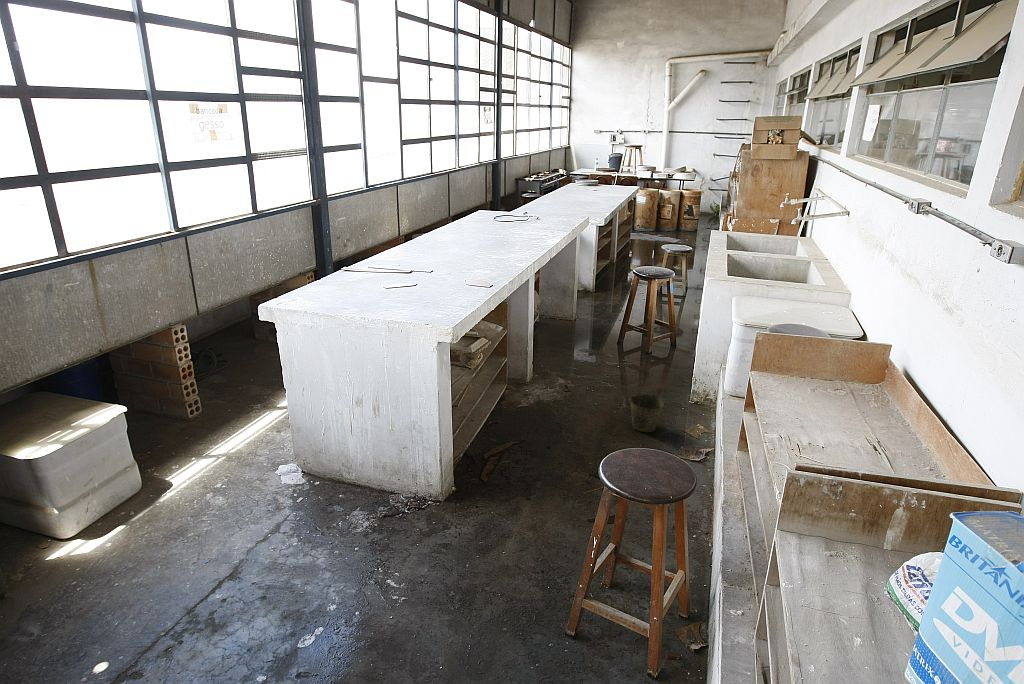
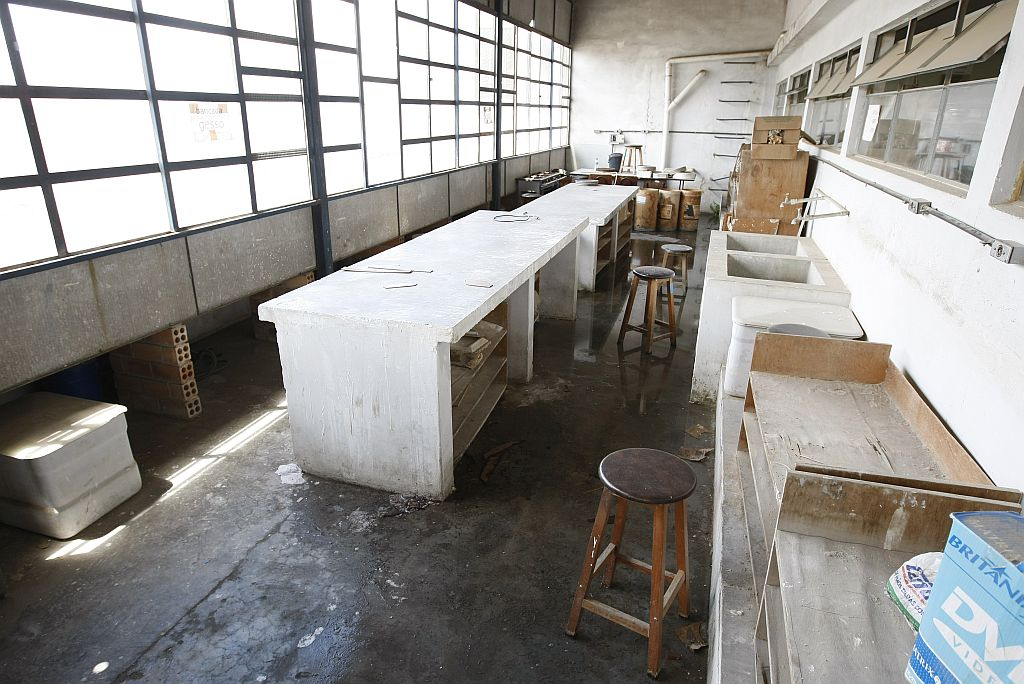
- bucket [629,382,665,433]
